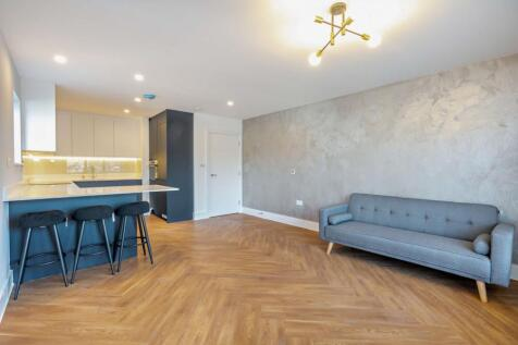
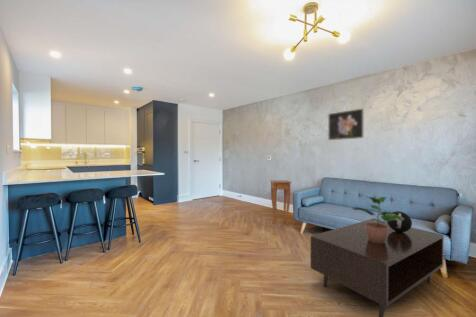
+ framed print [327,108,365,141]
+ side table [269,179,292,228]
+ coffee table [310,218,445,317]
+ decorative sphere [386,210,413,232]
+ potted plant [352,196,404,244]
